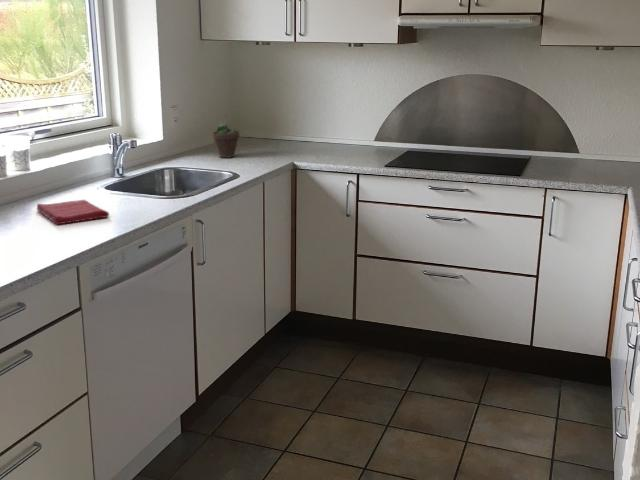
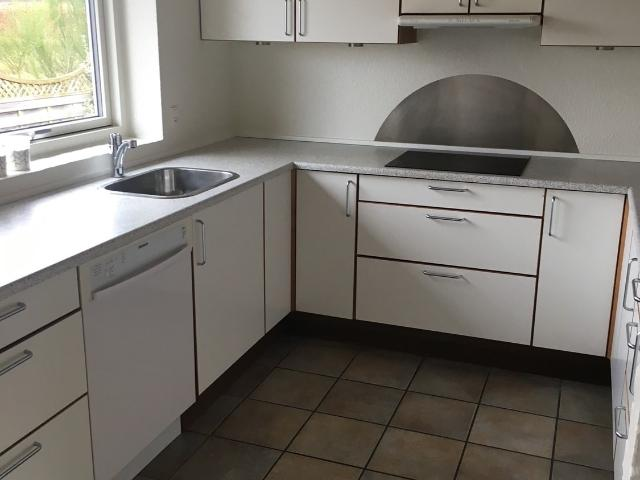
- succulent plant [211,112,240,159]
- dish towel [36,199,110,225]
